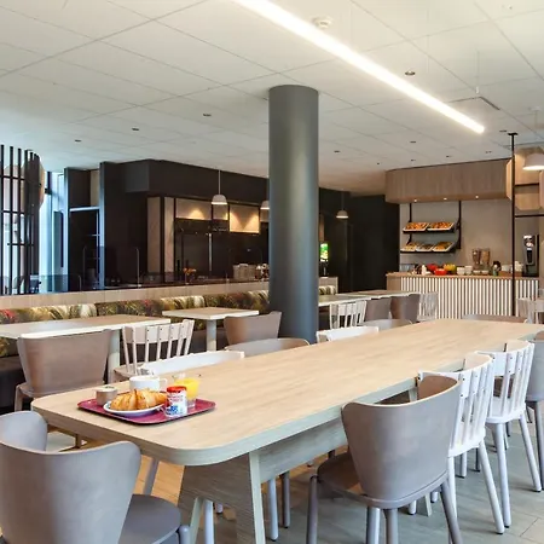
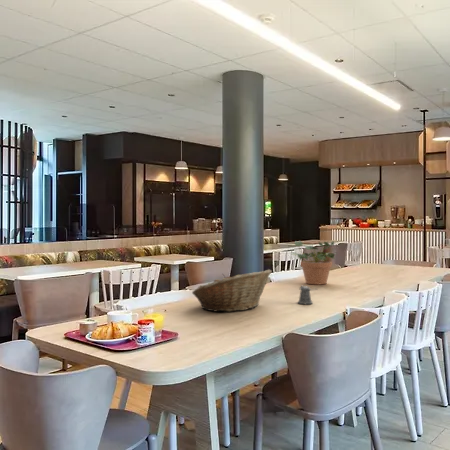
+ pepper shaker [297,285,318,305]
+ potted plant [289,240,338,286]
+ fruit basket [191,268,273,313]
